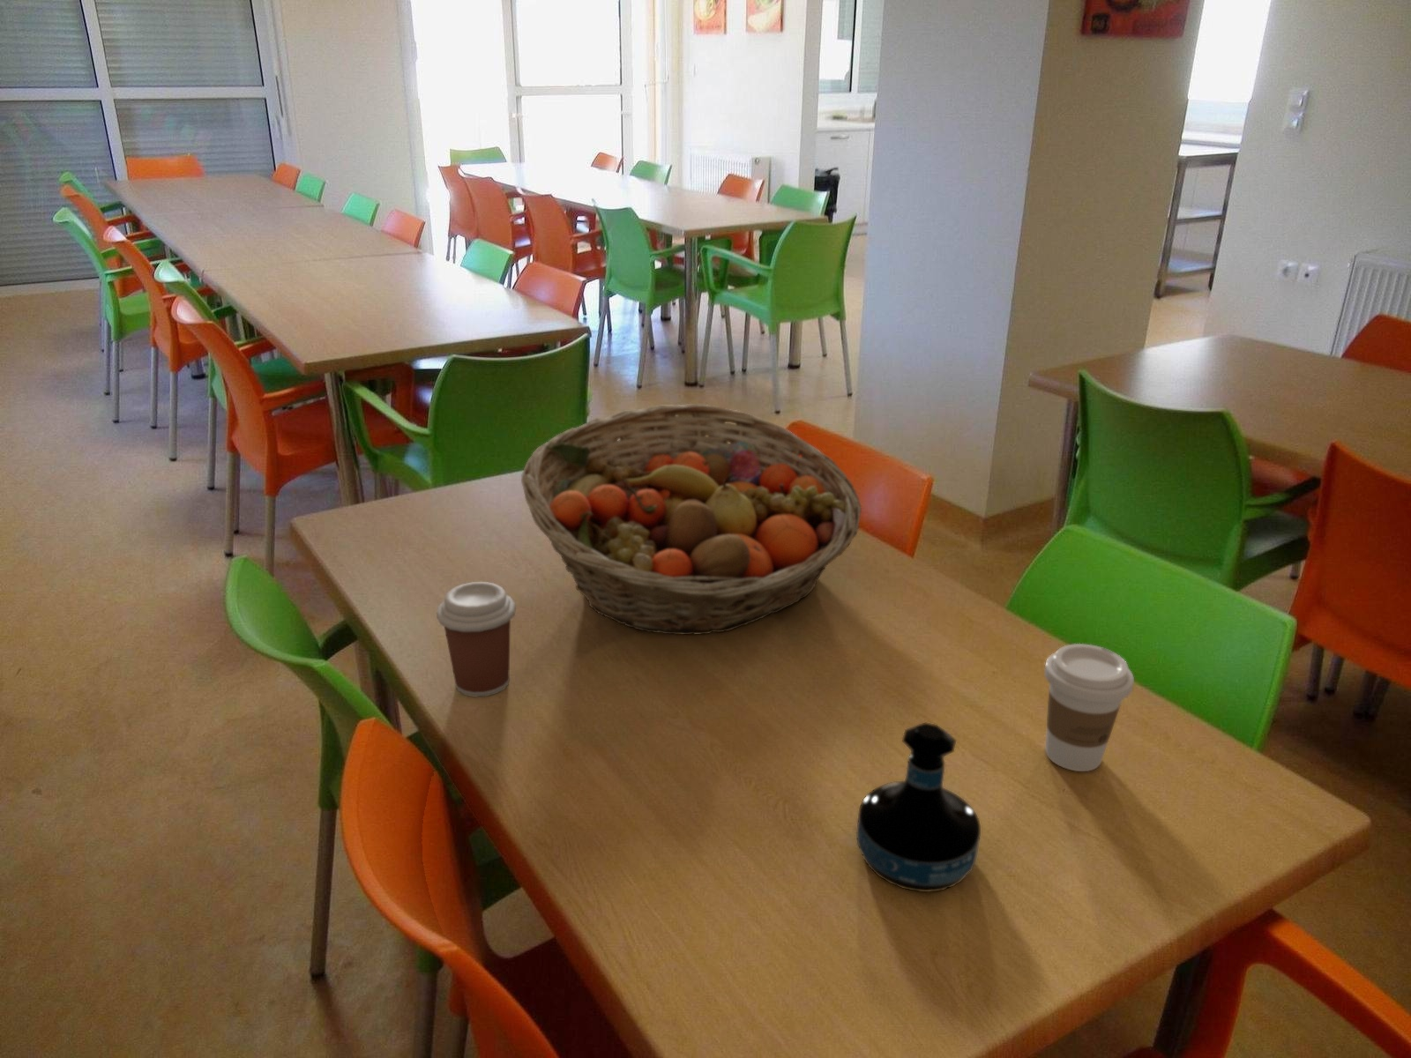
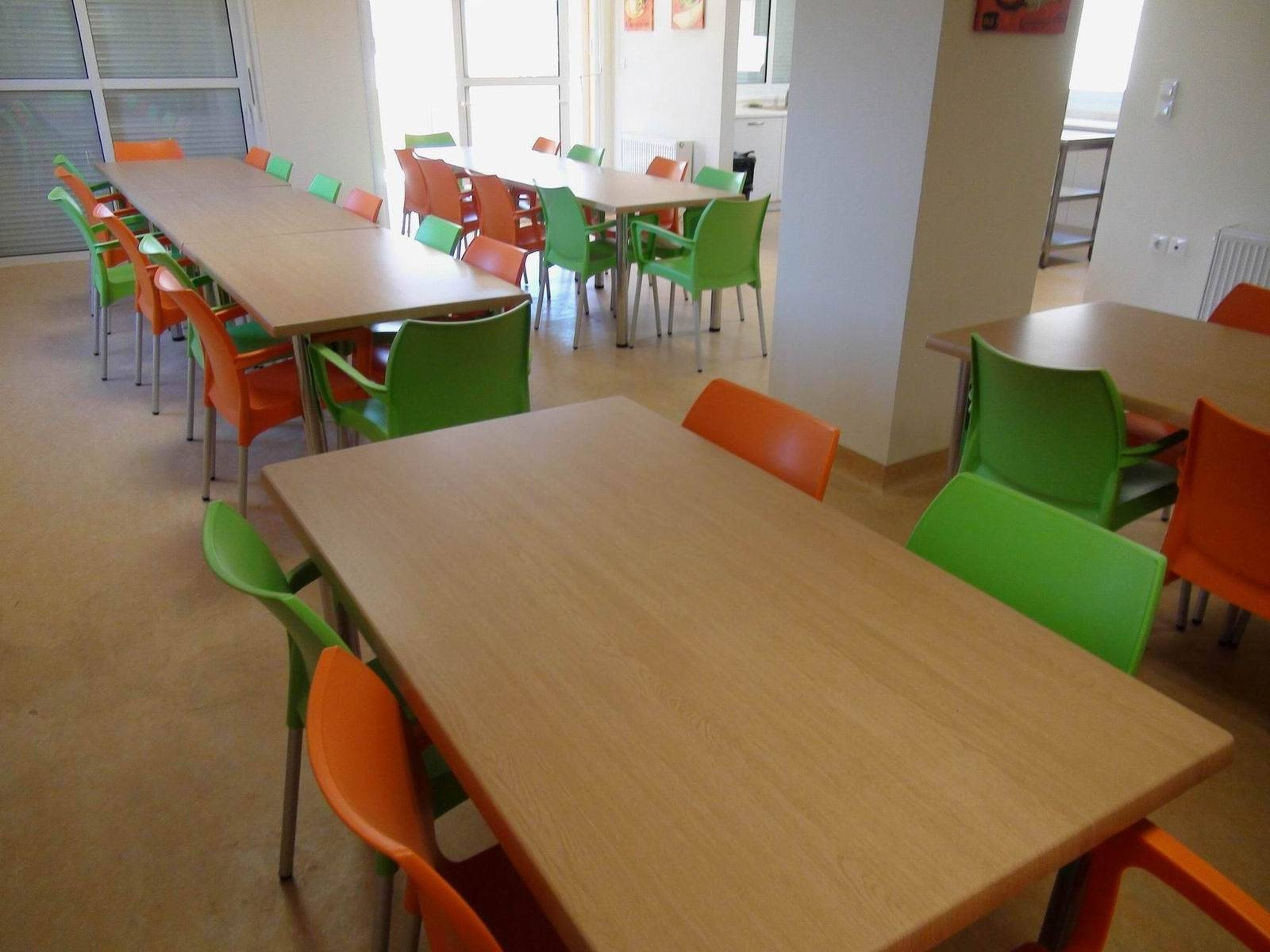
- fruit basket [520,403,862,636]
- coffee cup [436,581,517,698]
- tequila bottle [855,722,981,894]
- coffee cup [1043,642,1135,772]
